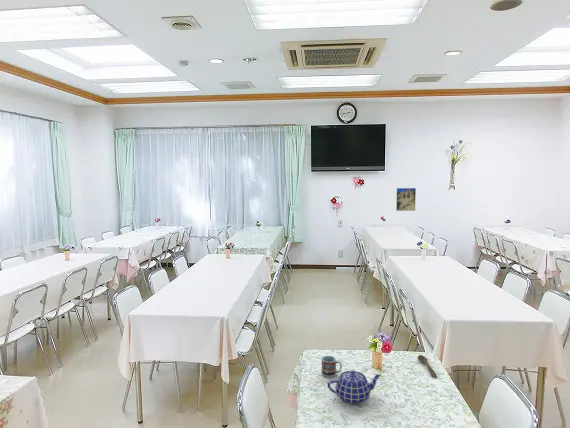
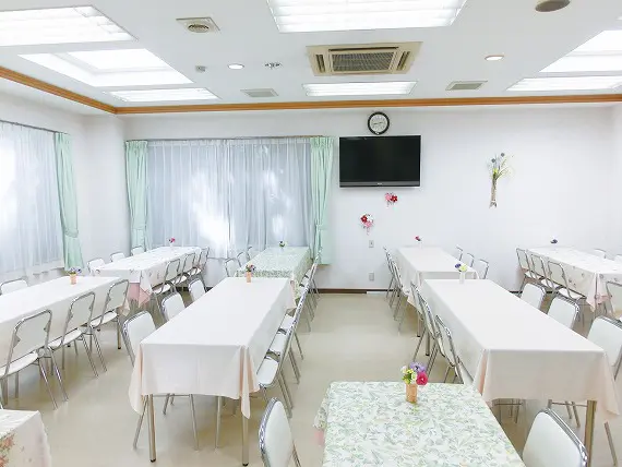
- cup [321,355,343,378]
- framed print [395,187,417,212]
- teapot [326,369,382,405]
- spoon [417,354,438,378]
